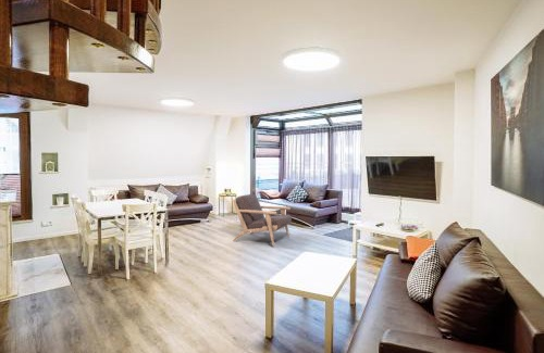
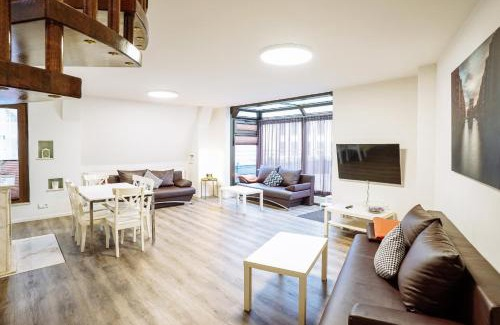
- armchair [232,193,293,247]
